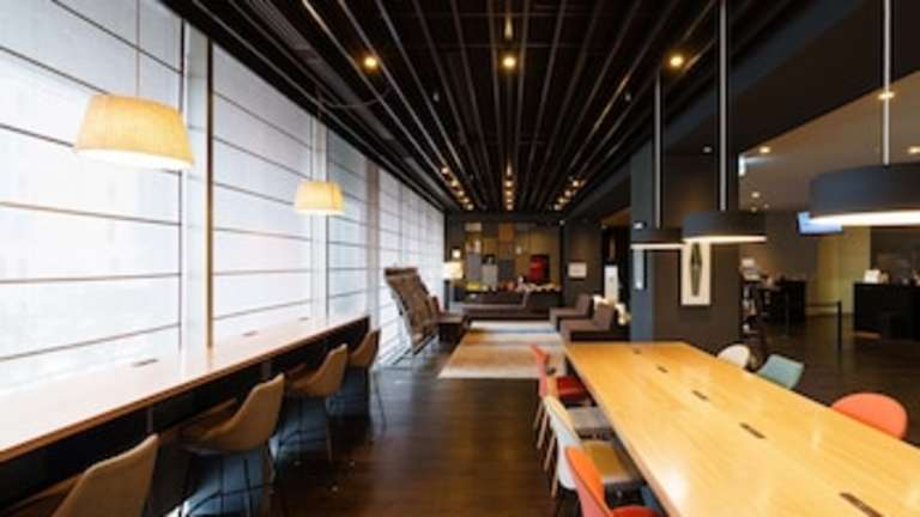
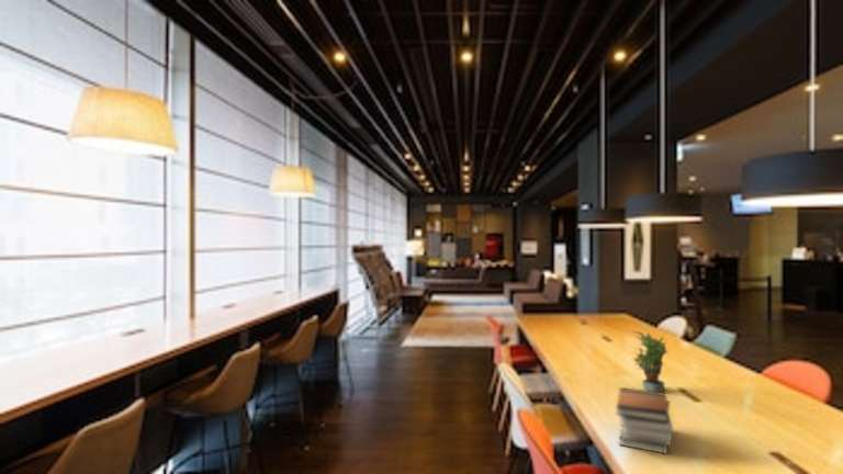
+ potted plant [631,329,670,393]
+ book stack [616,386,674,455]
